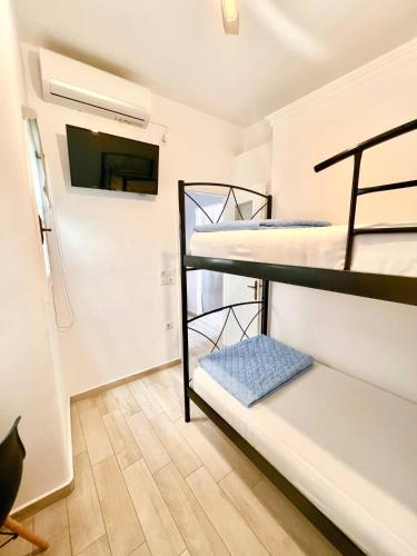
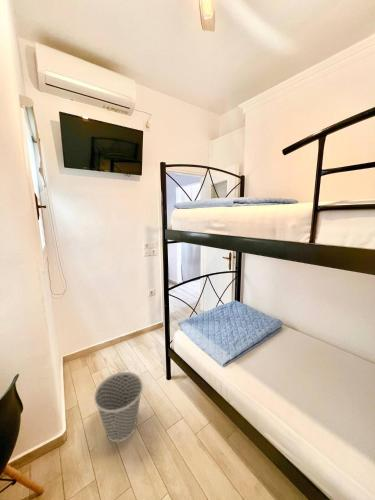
+ wastebasket [93,371,144,443]
